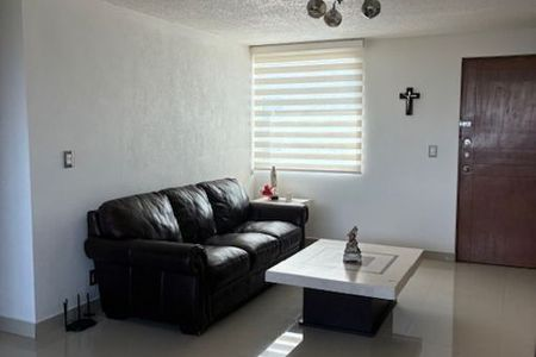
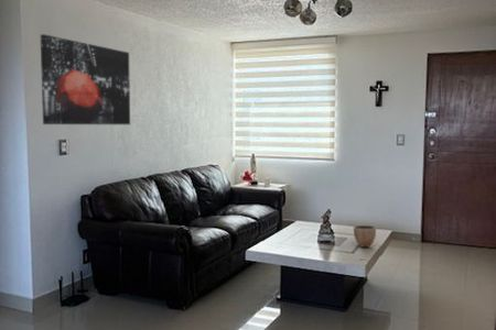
+ decorative bowl [353,224,377,249]
+ wall art [40,33,131,125]
